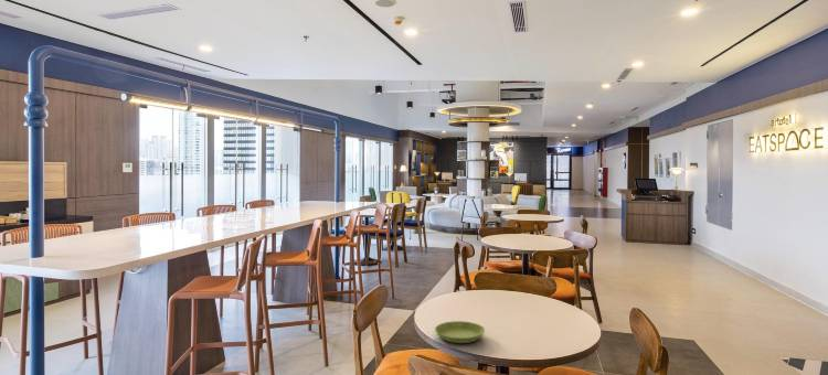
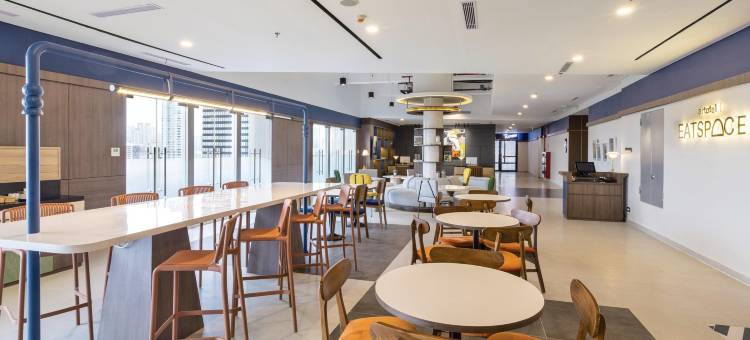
- saucer [434,320,486,344]
